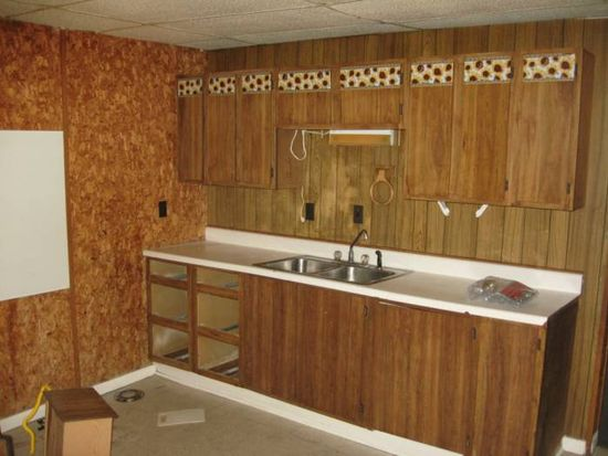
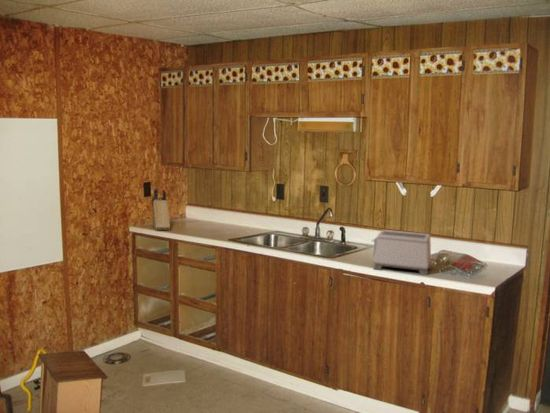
+ knife block [151,187,171,231]
+ toaster [371,229,432,276]
